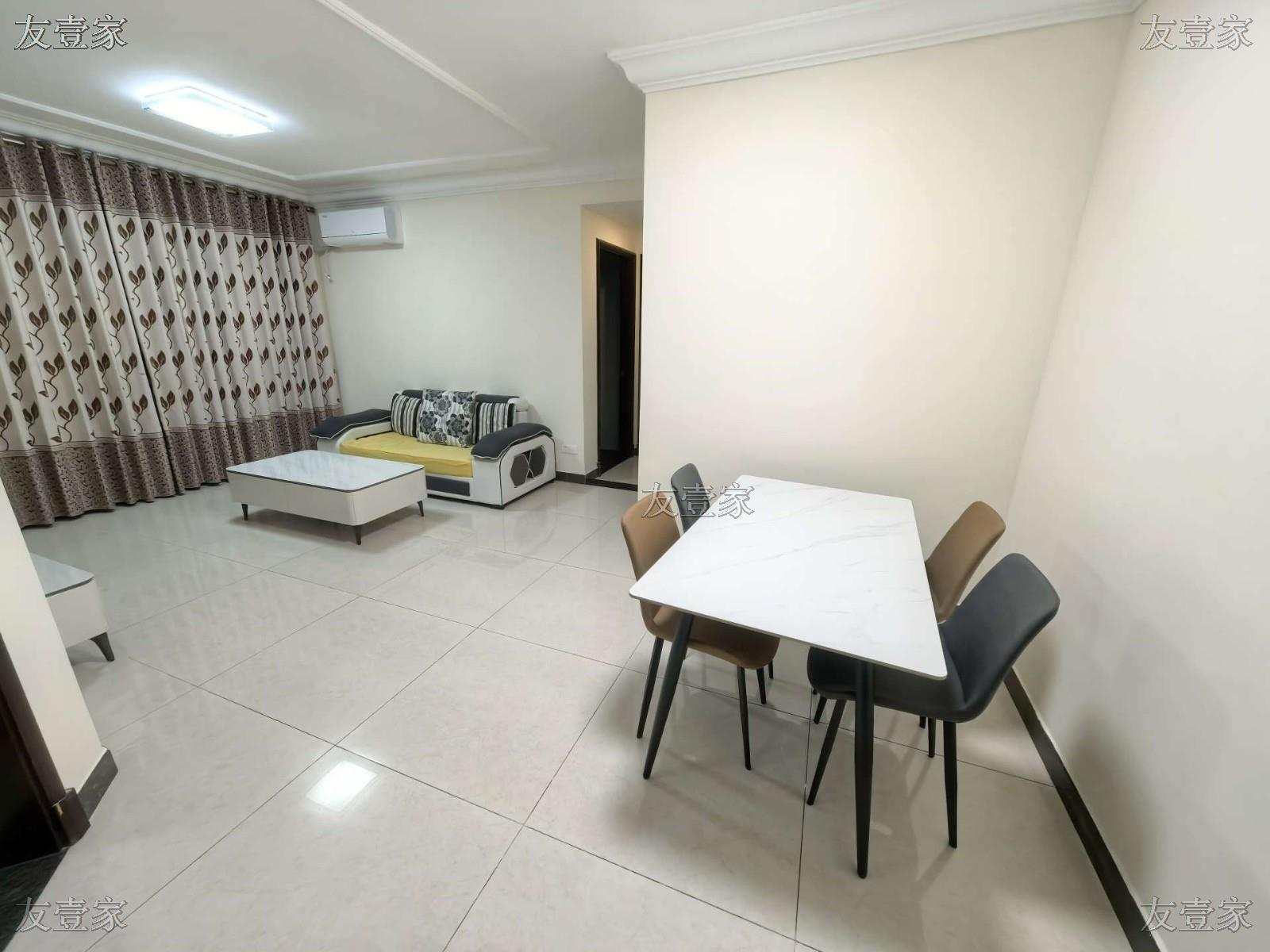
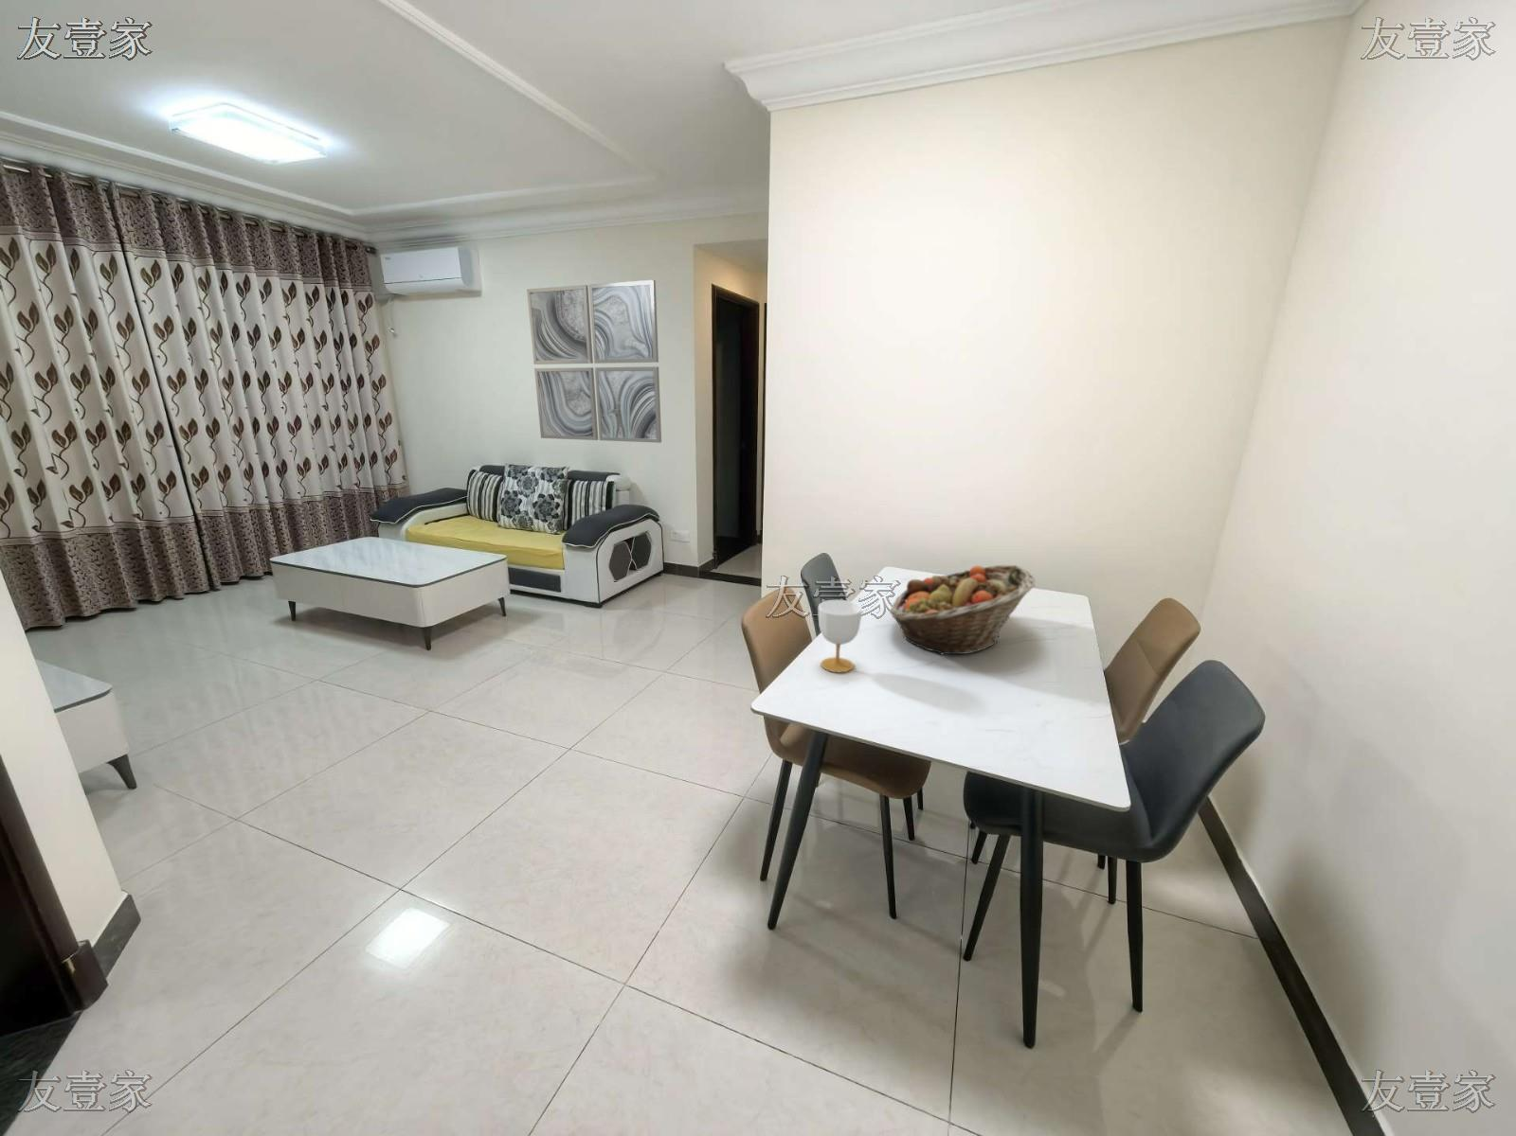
+ fruit basket [889,564,1036,656]
+ cup [818,599,863,673]
+ wall art [526,279,663,444]
